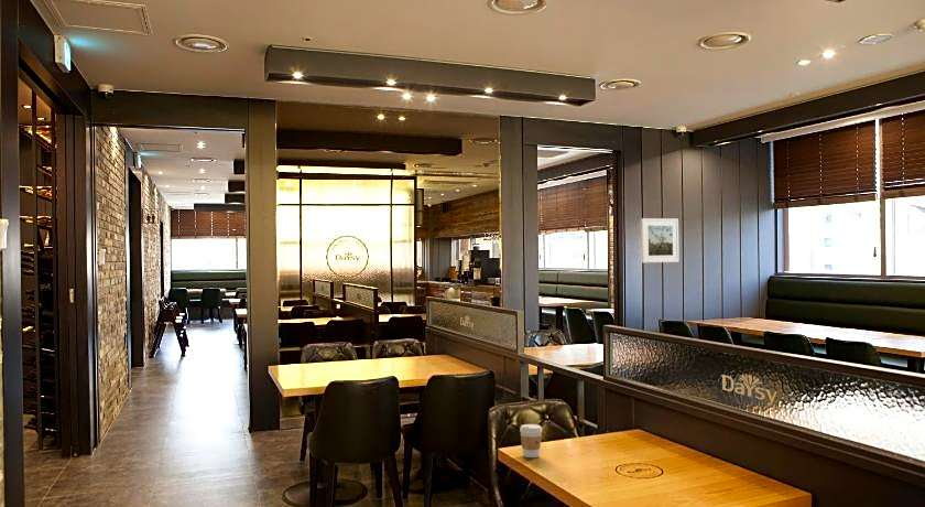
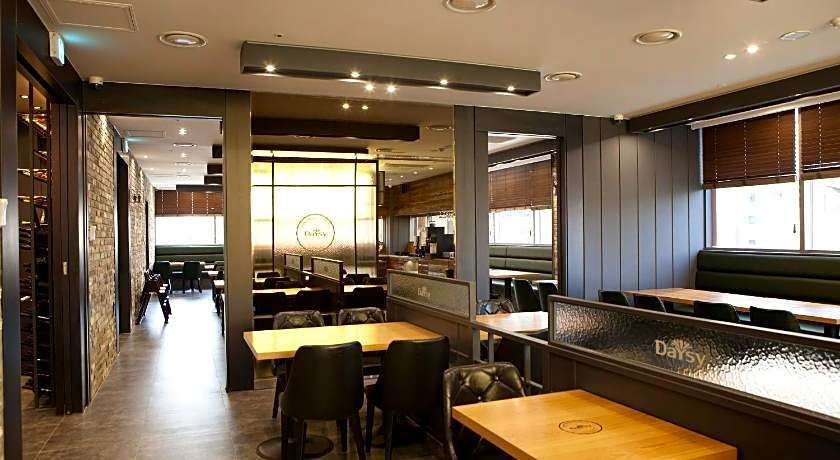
- coffee cup [519,423,543,459]
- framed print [640,217,681,263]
